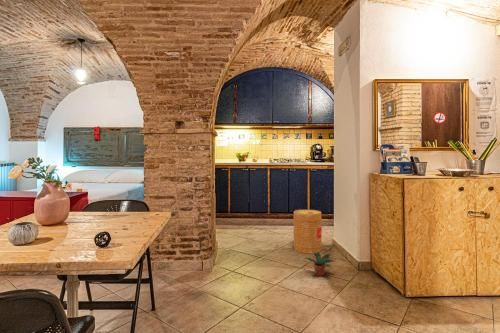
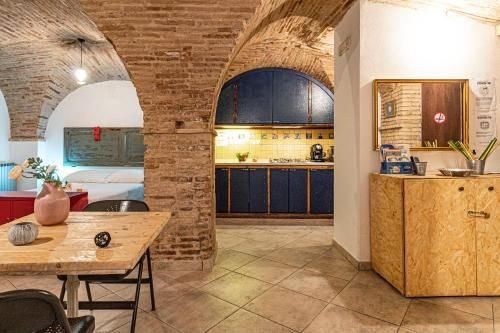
- basket [292,209,323,254]
- potted plant [304,252,335,277]
